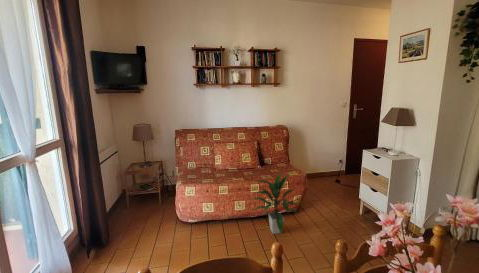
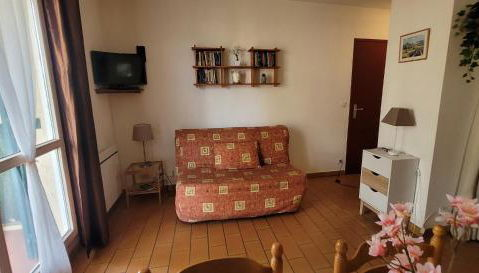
- indoor plant [252,172,299,235]
